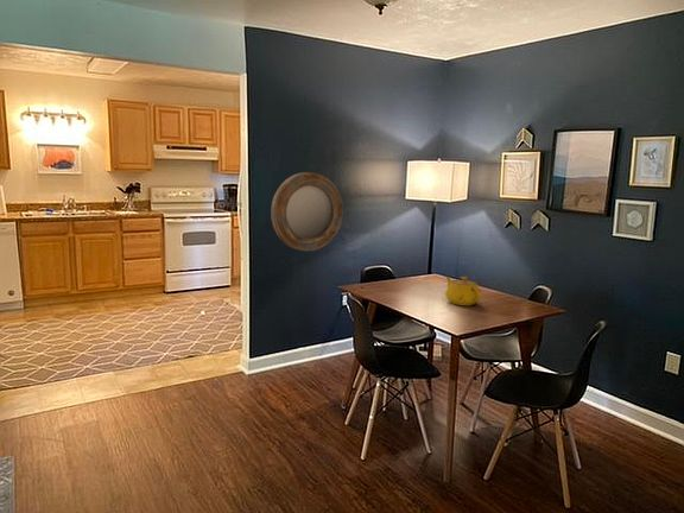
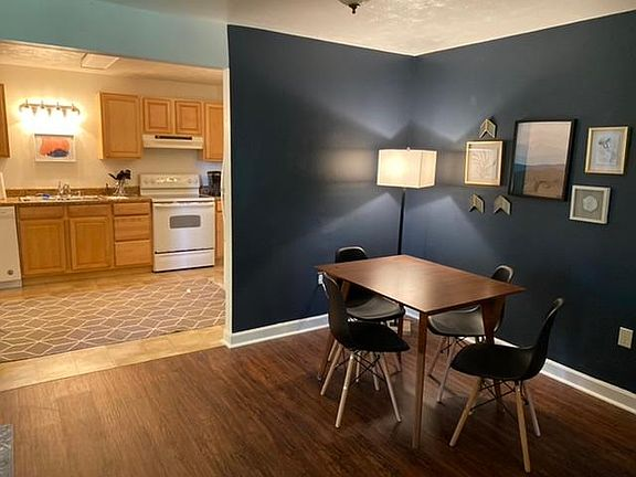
- teapot [444,276,483,306]
- home mirror [270,171,344,252]
